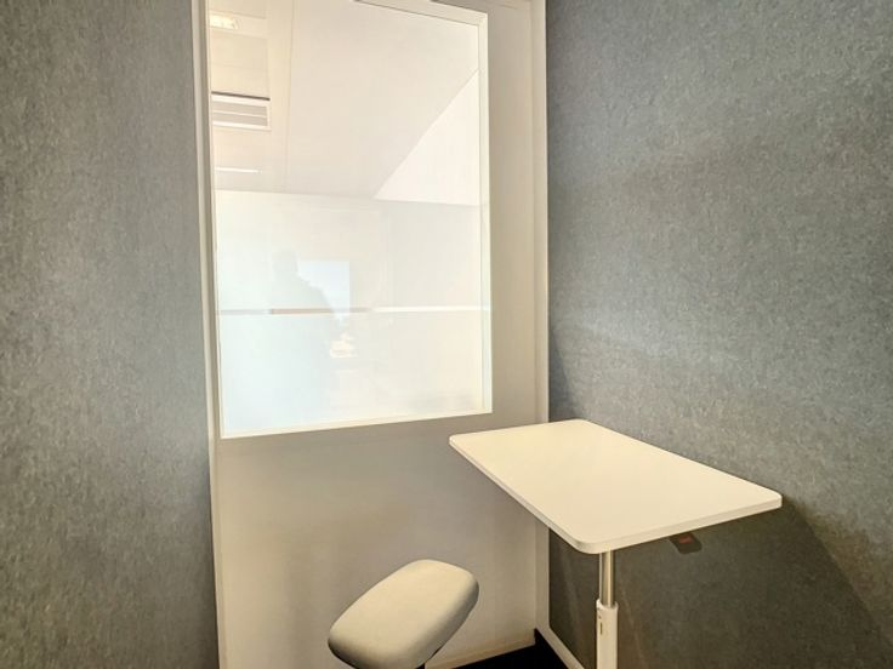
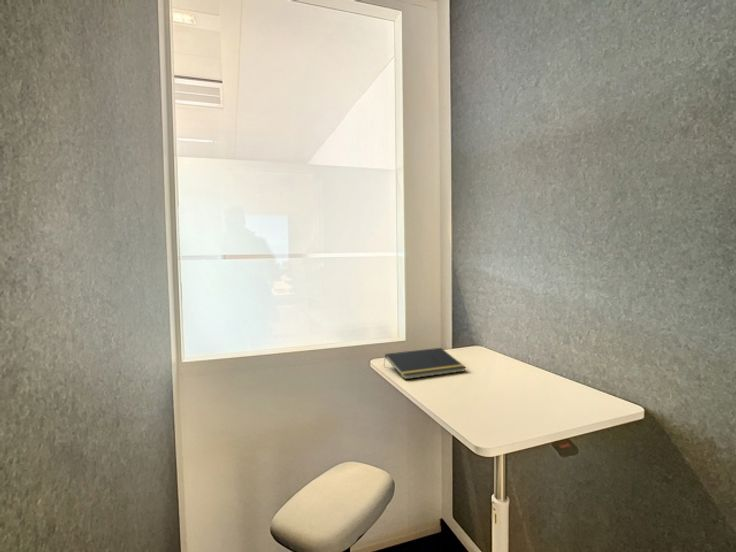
+ notepad [382,347,467,380]
